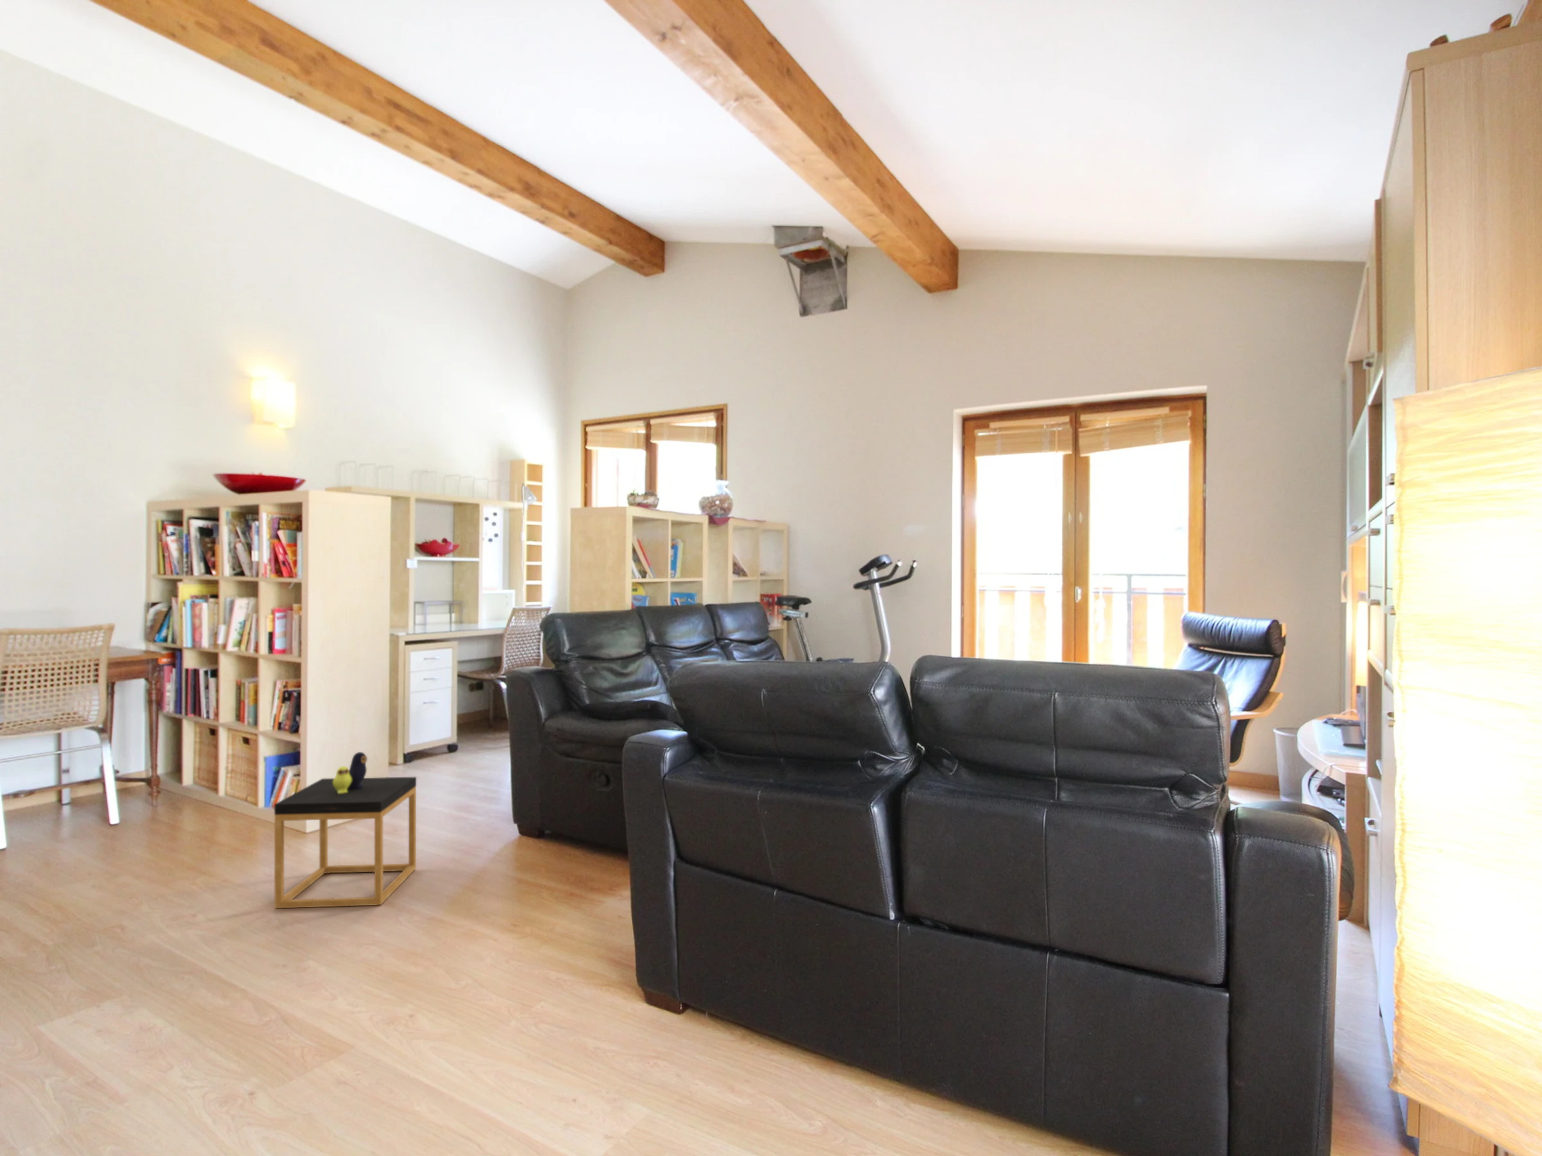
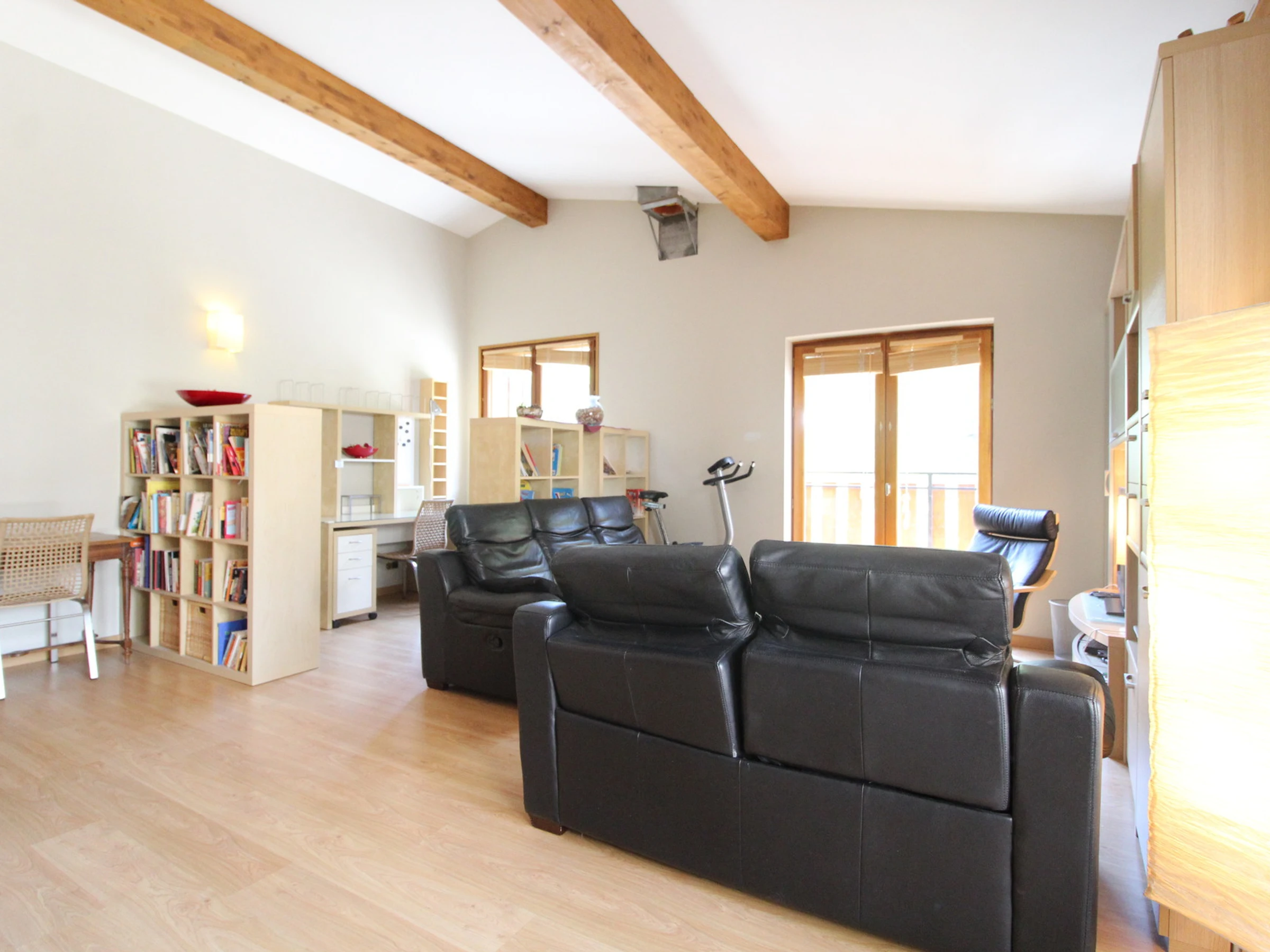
- side table [273,752,416,909]
